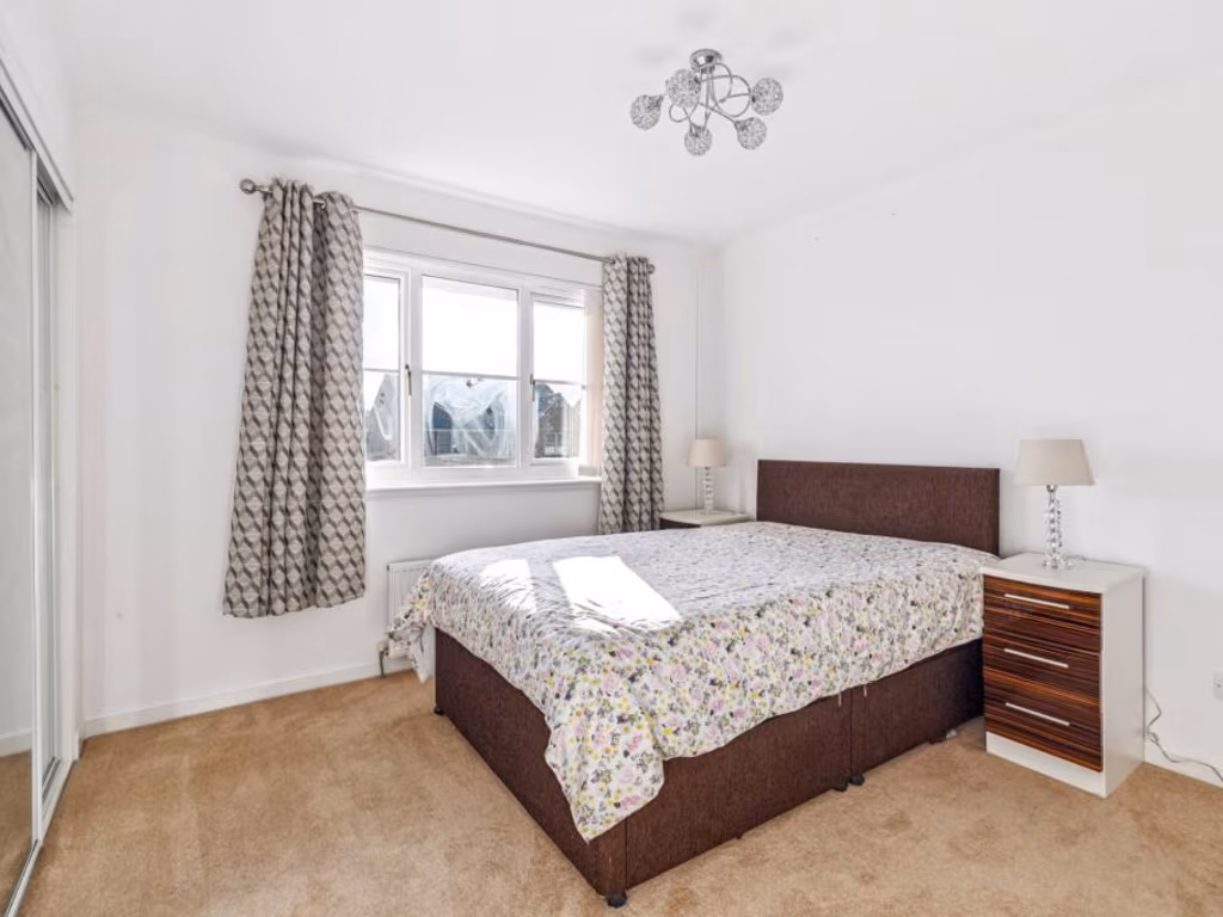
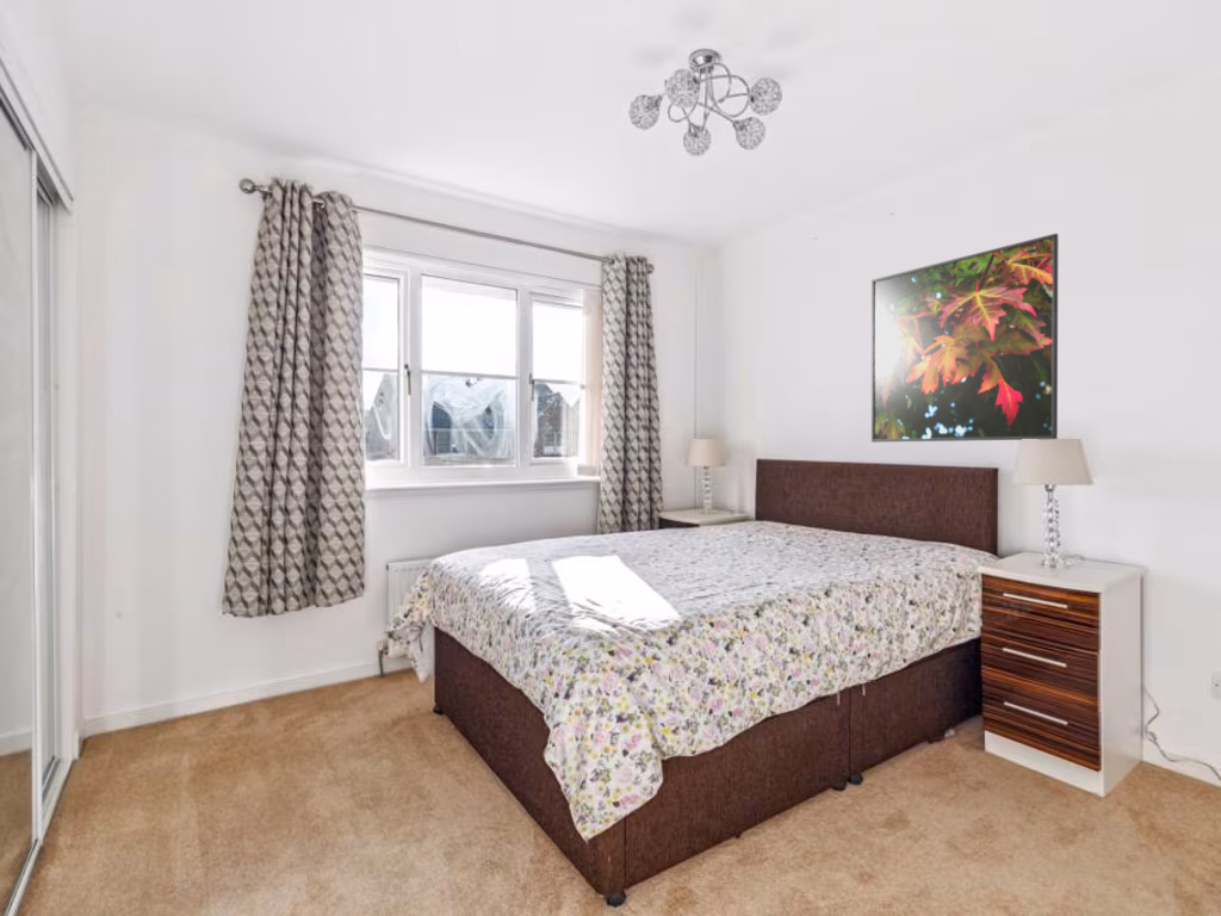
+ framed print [870,233,1059,444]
